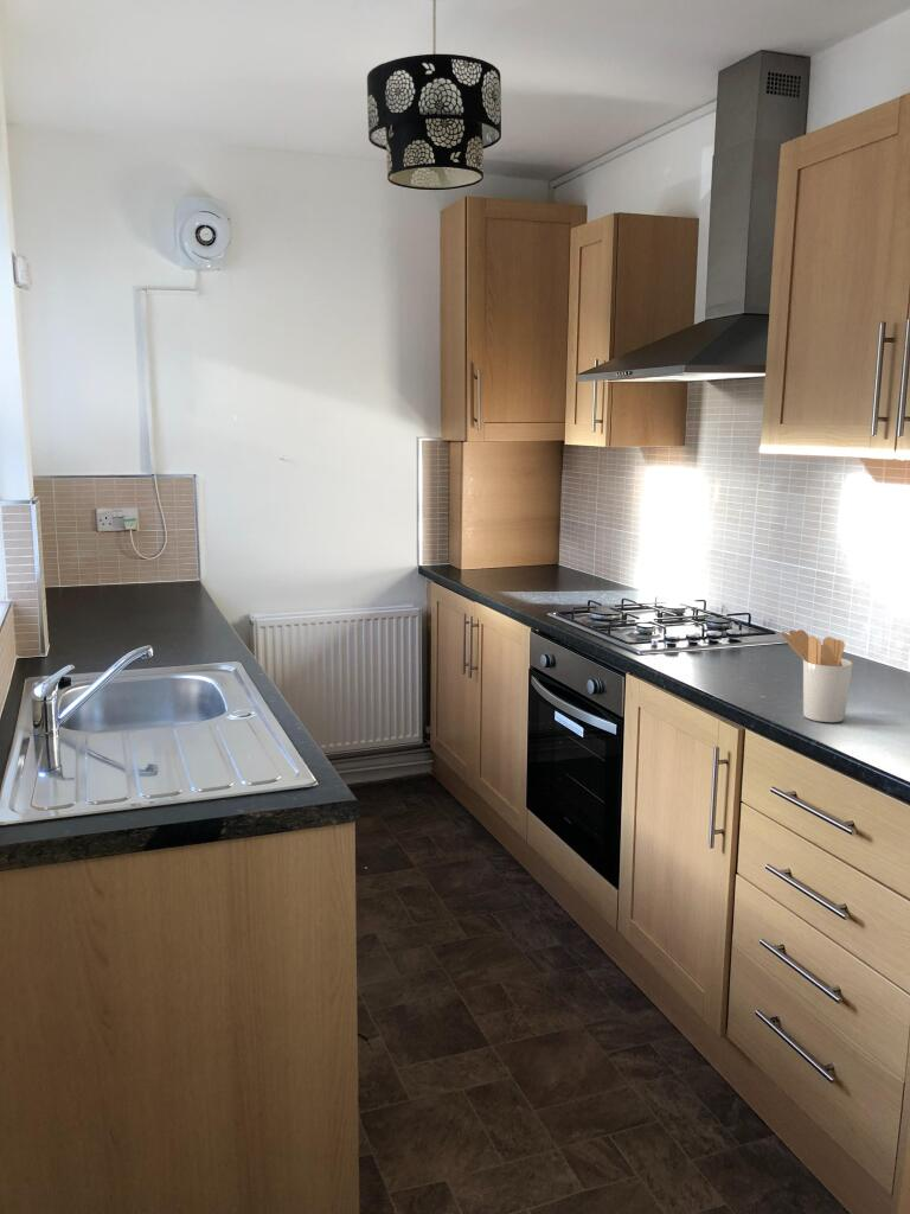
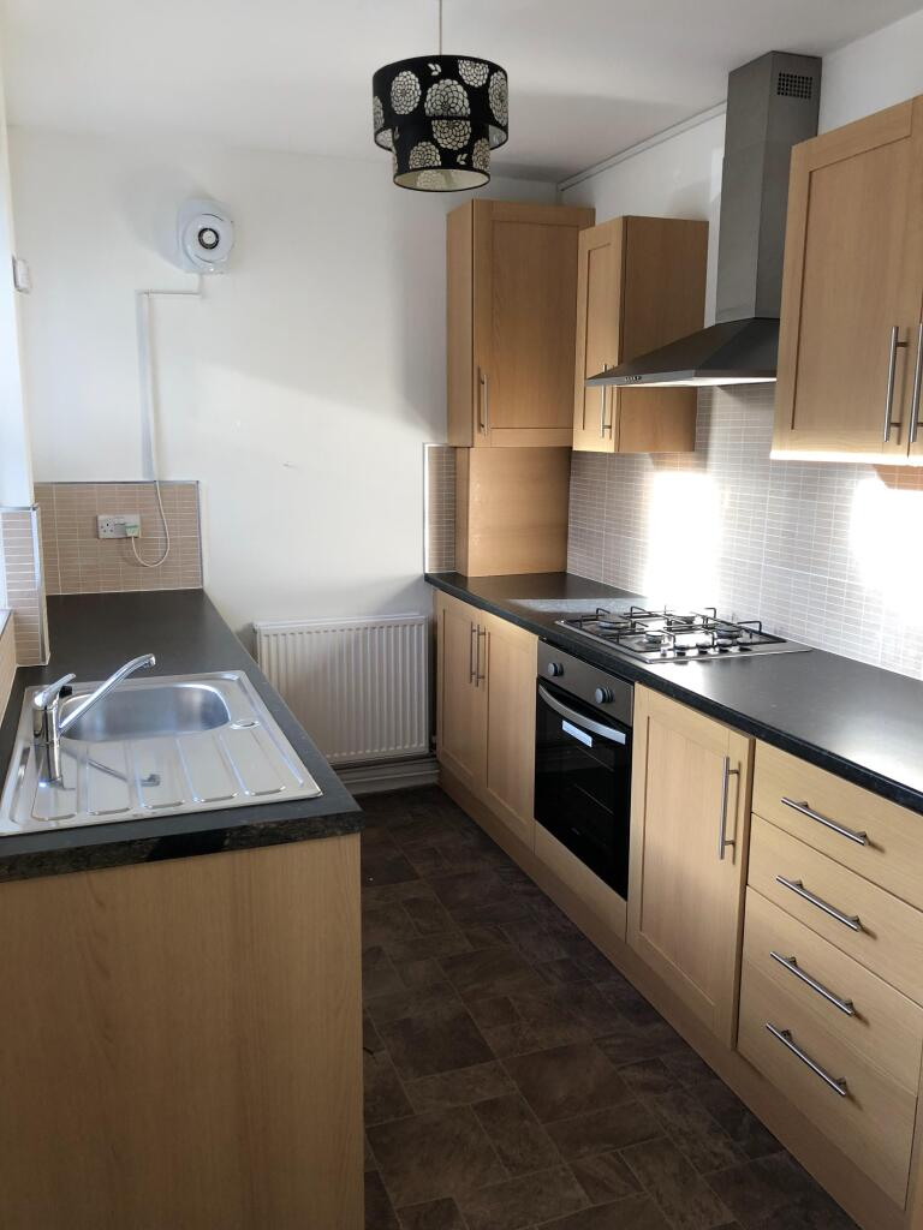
- utensil holder [780,628,853,723]
